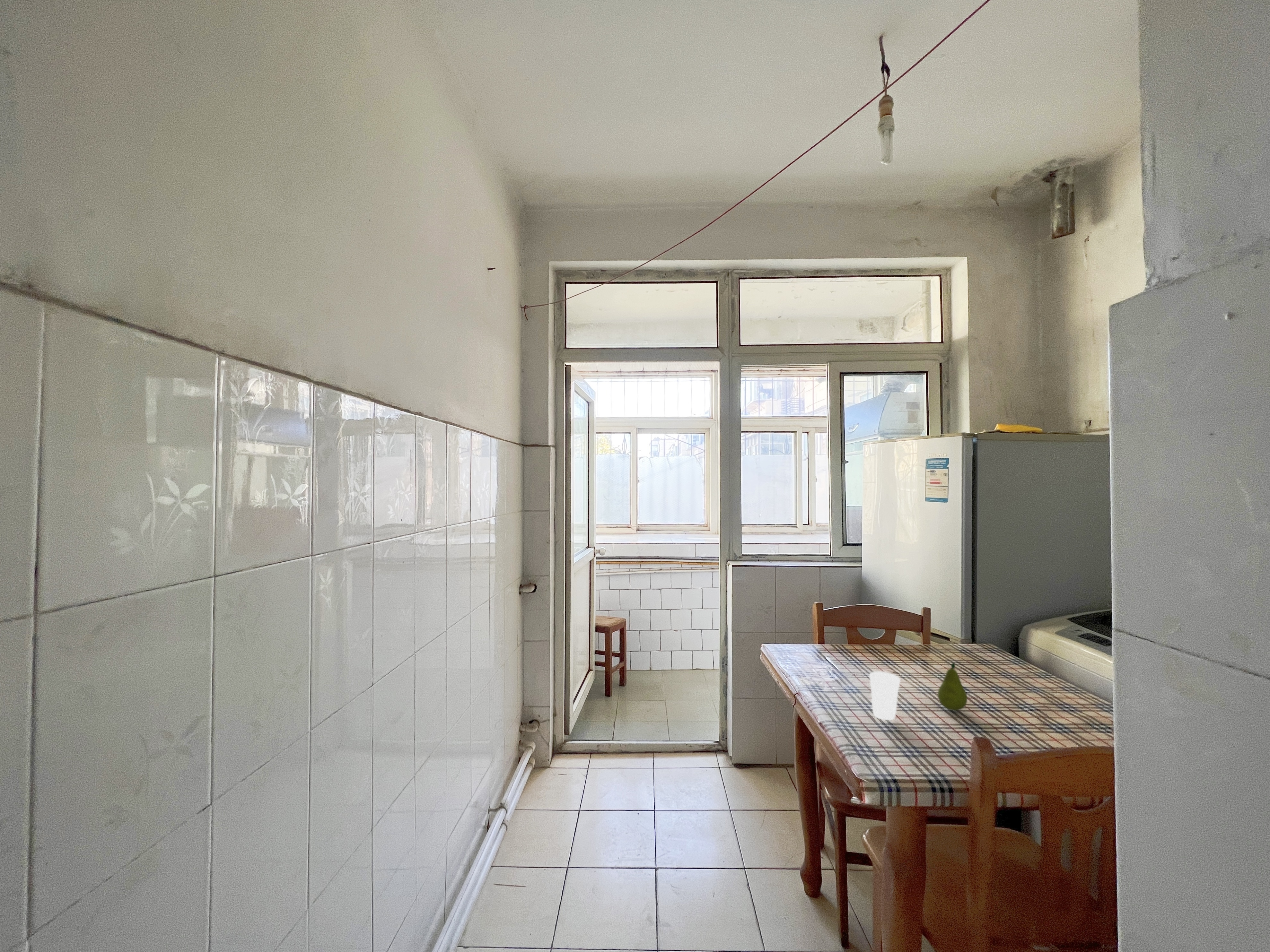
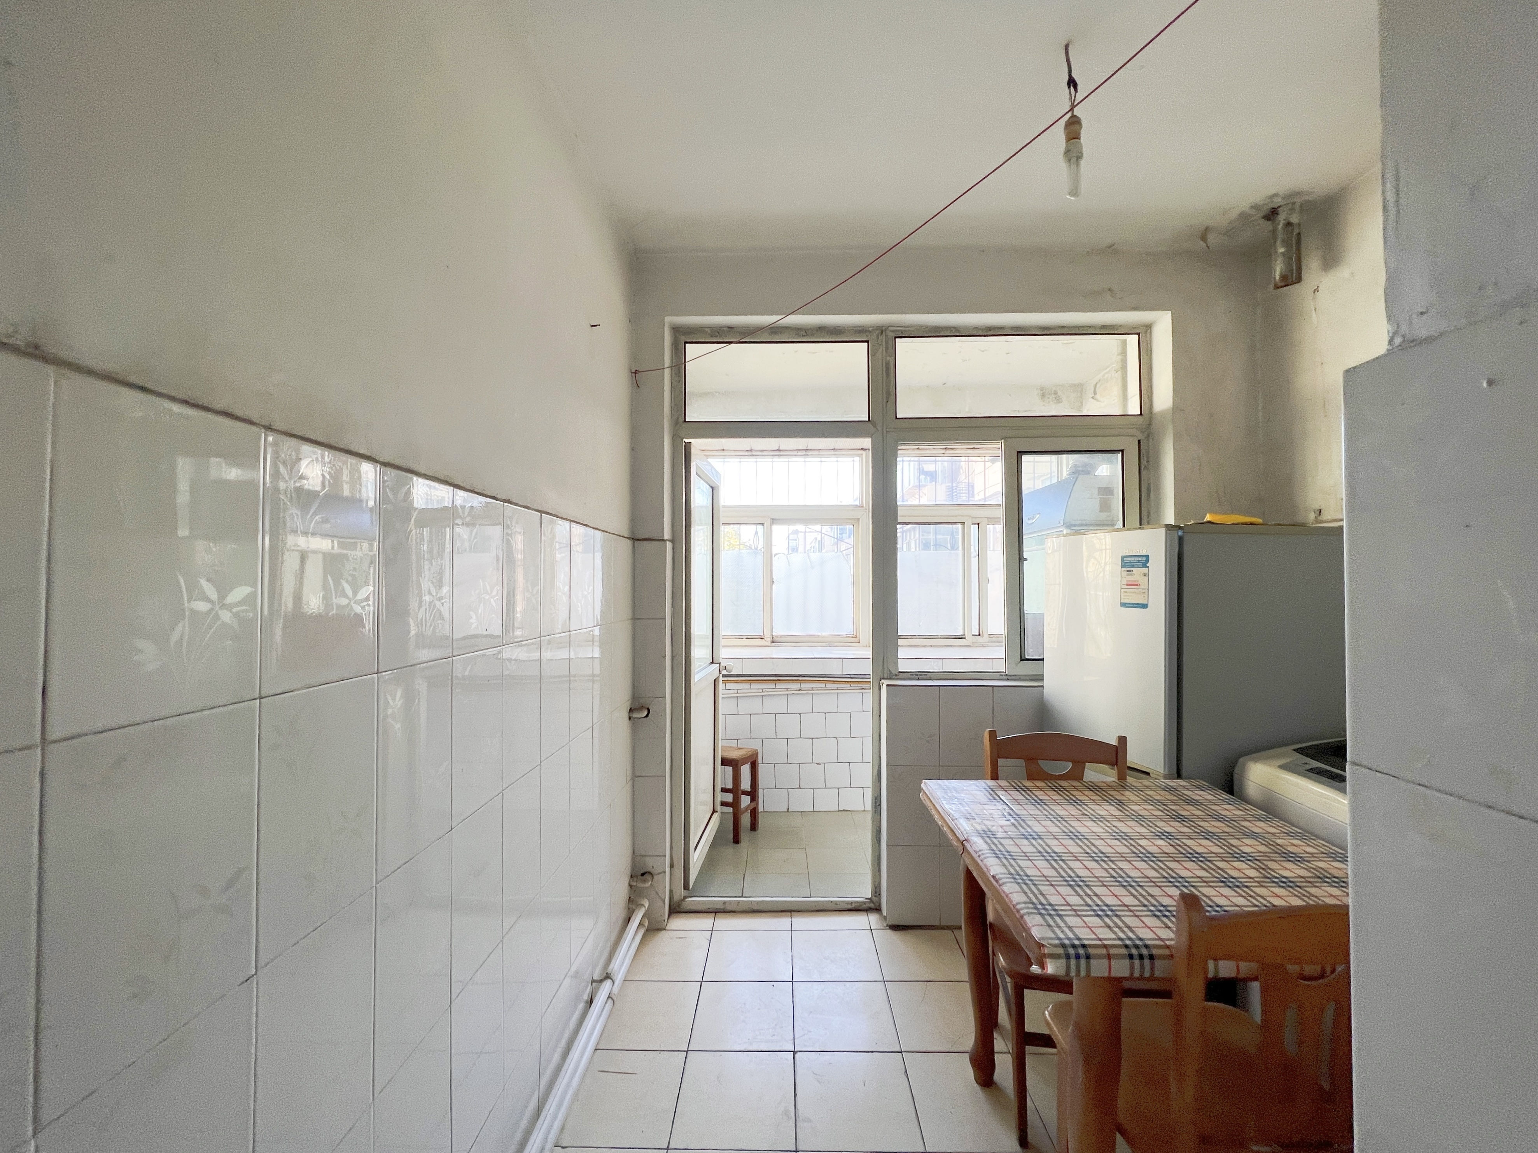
- cup [869,671,901,721]
- fruit [937,662,968,711]
